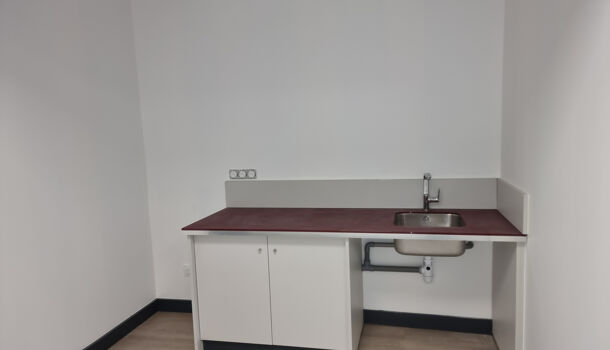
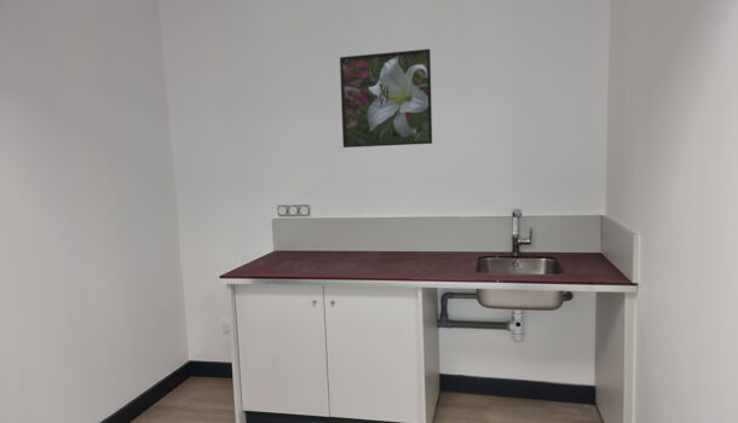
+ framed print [339,48,433,149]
